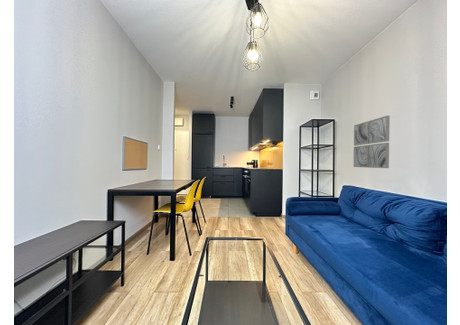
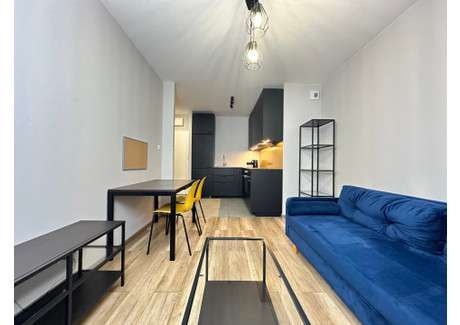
- wall art [352,115,391,169]
